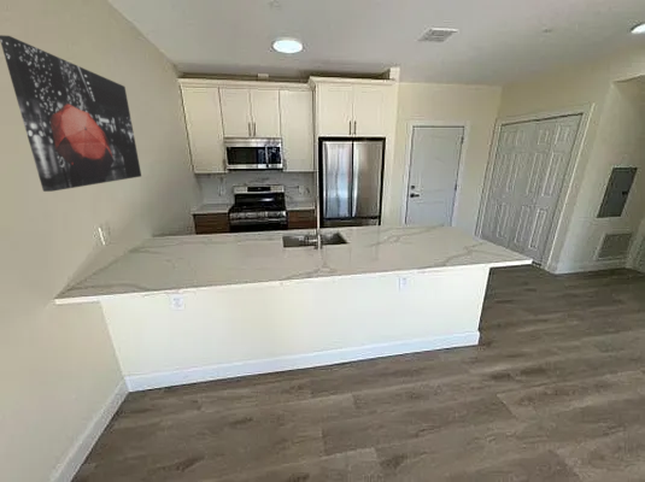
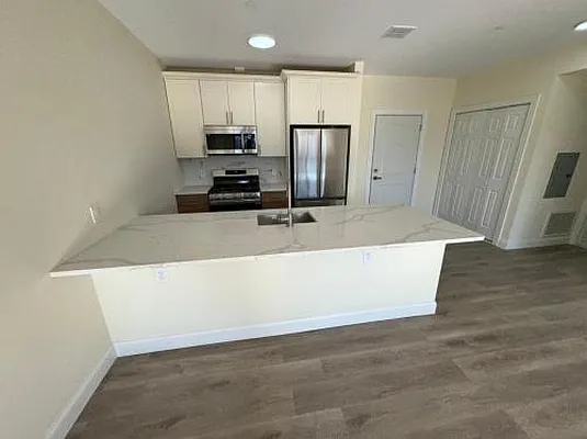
- wall art [0,34,142,193]
